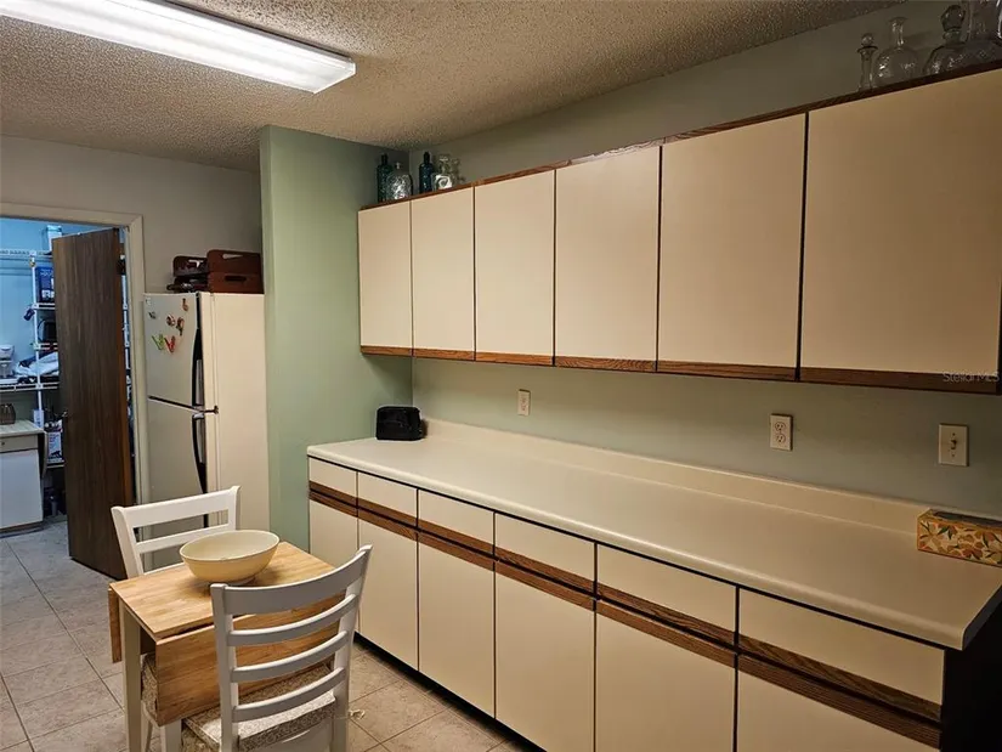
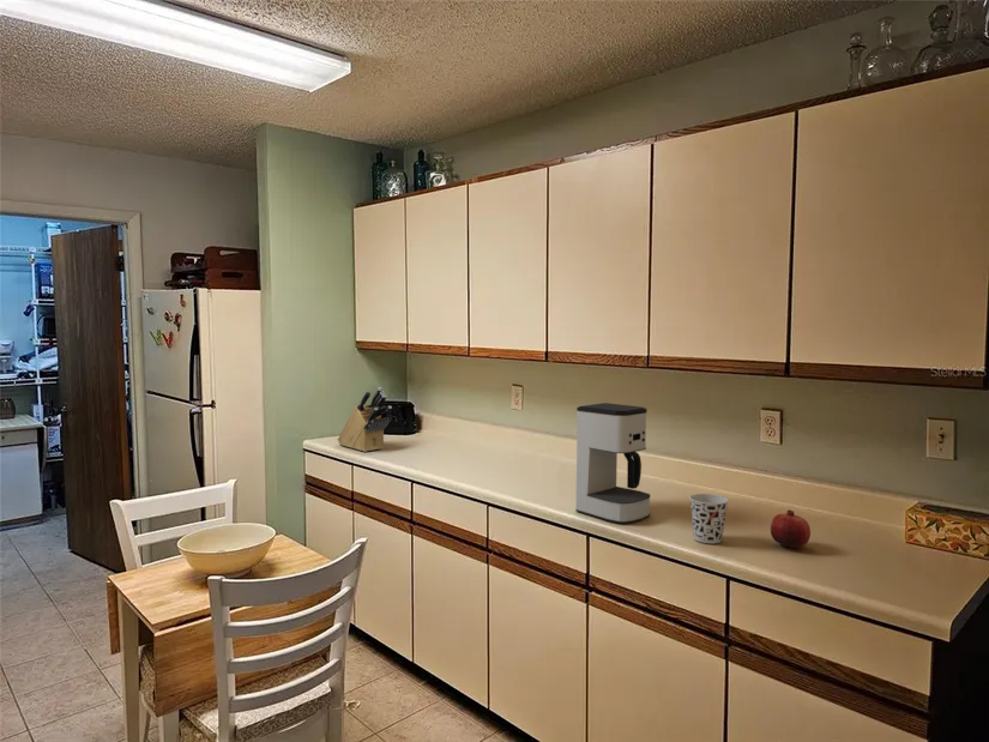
+ coffee maker [574,402,652,525]
+ fruit [770,508,812,549]
+ knife block [337,386,393,453]
+ cup [688,493,730,544]
